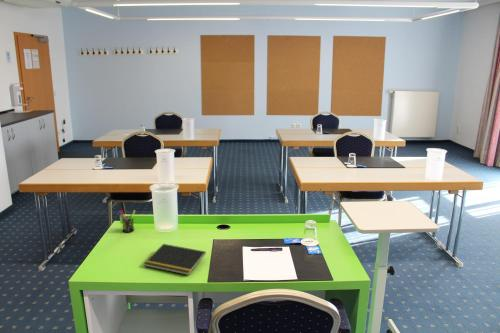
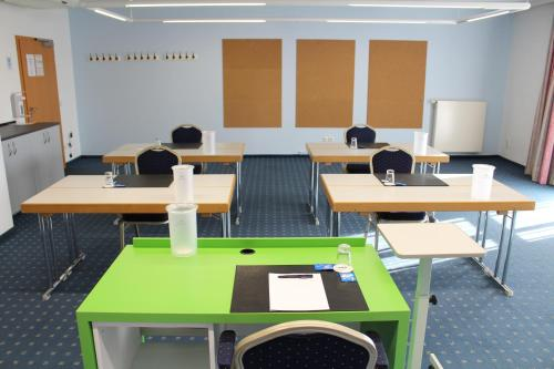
- notepad [143,243,207,276]
- pen holder [118,209,136,234]
